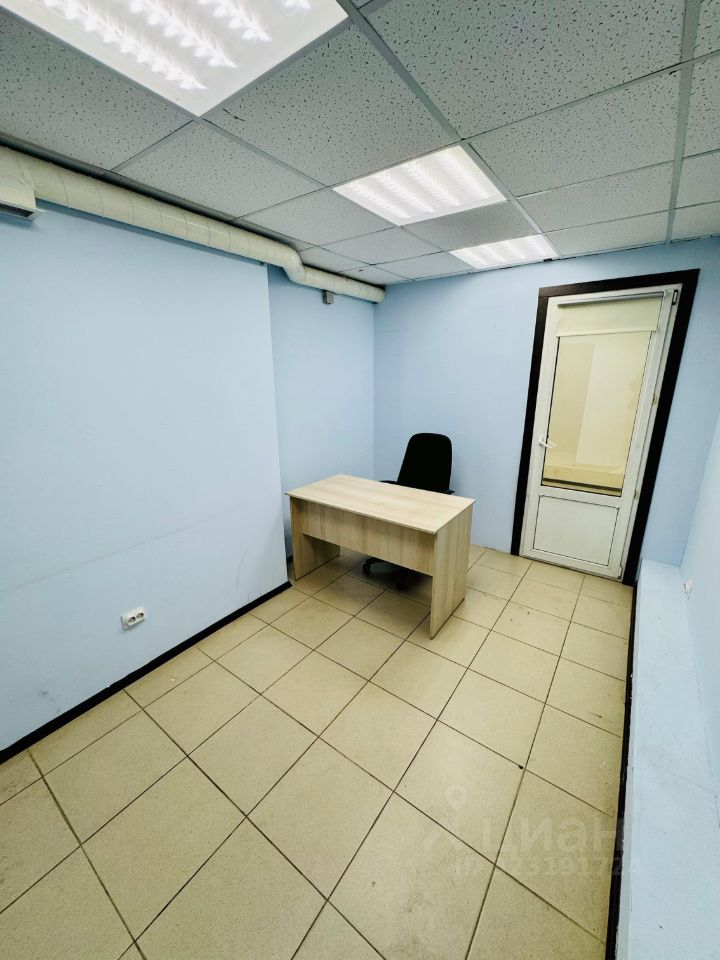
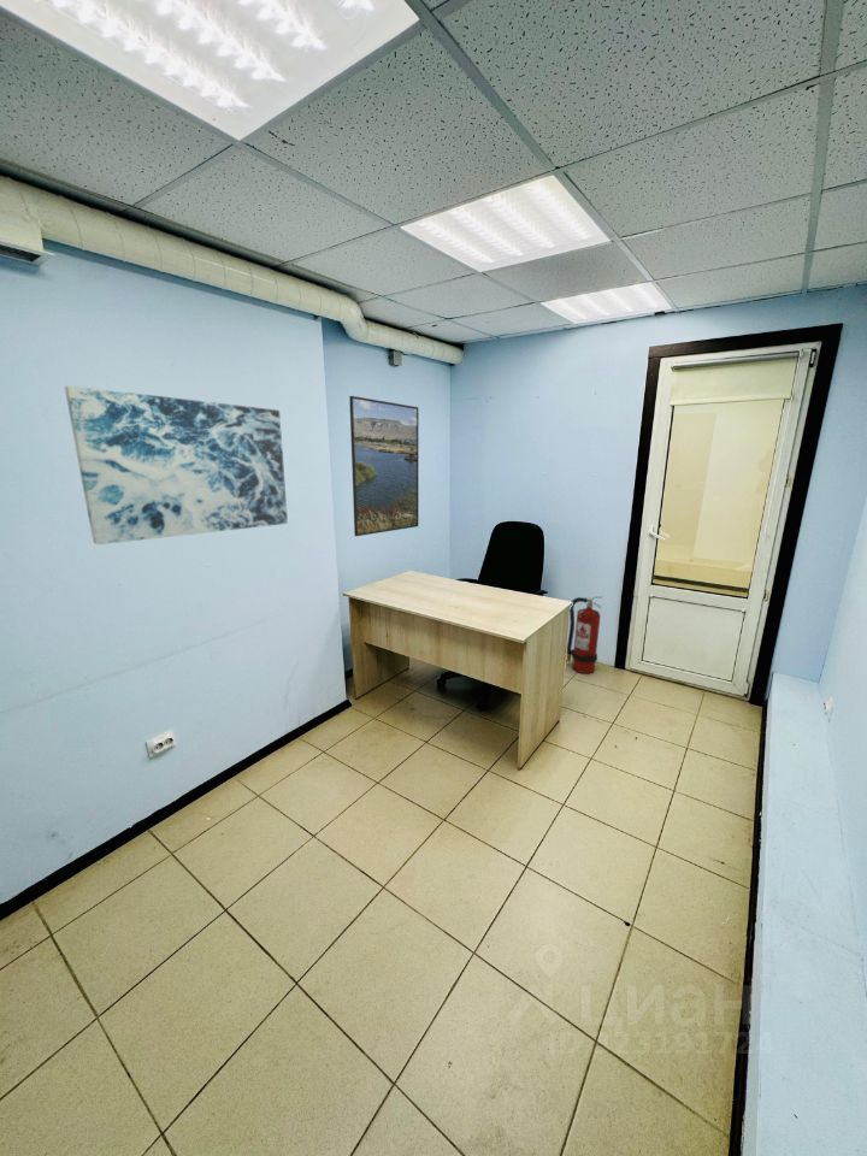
+ wall art [64,384,289,545]
+ fire extinguisher [565,595,603,674]
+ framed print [348,395,419,537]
